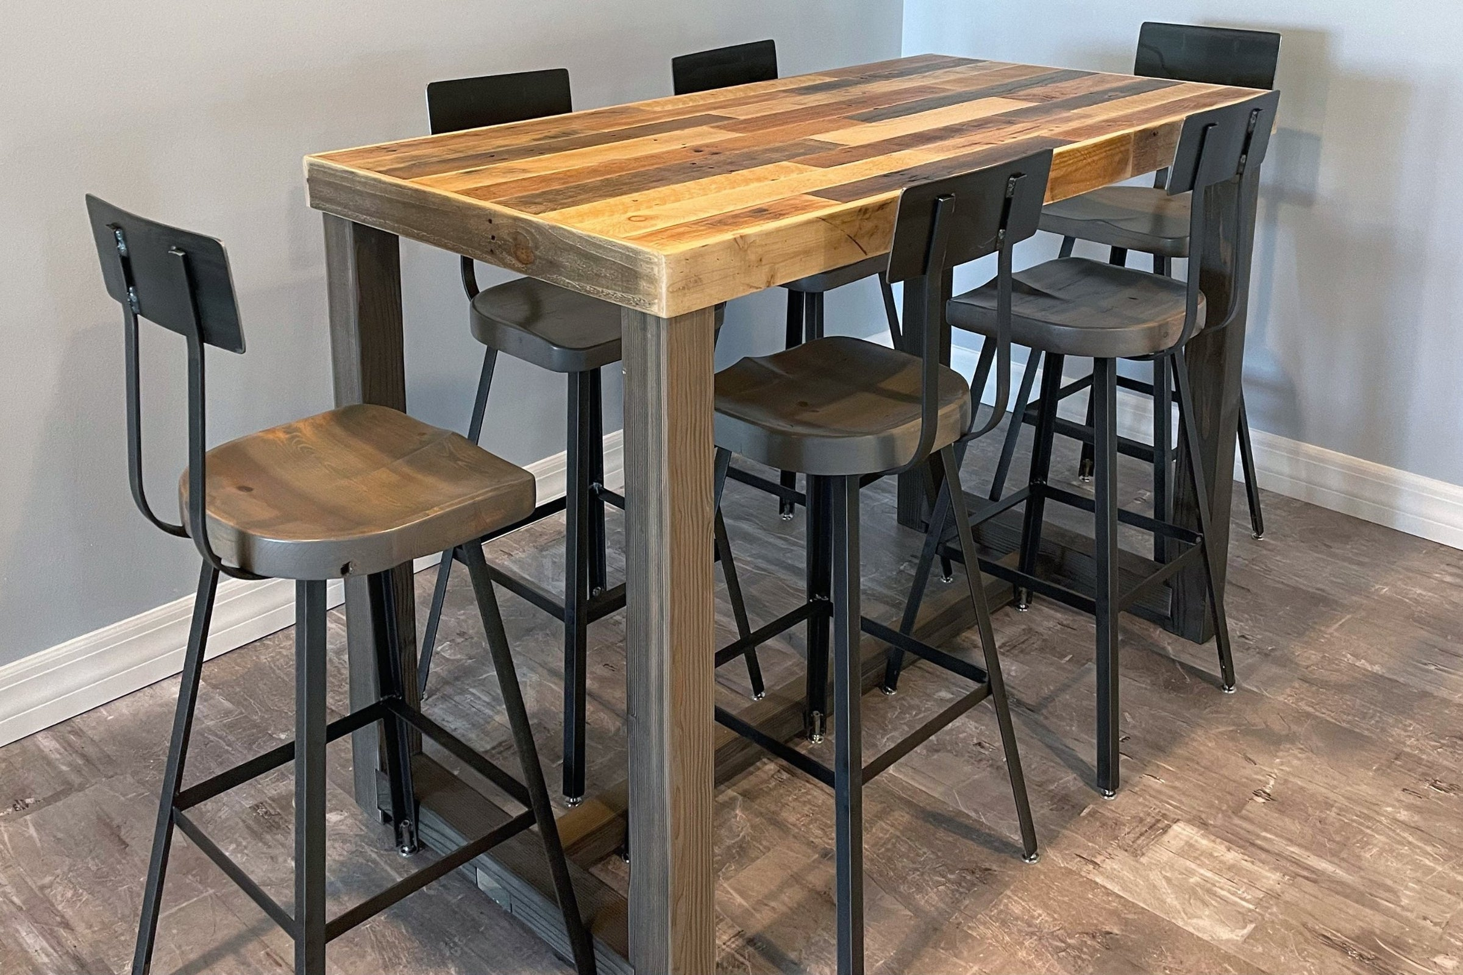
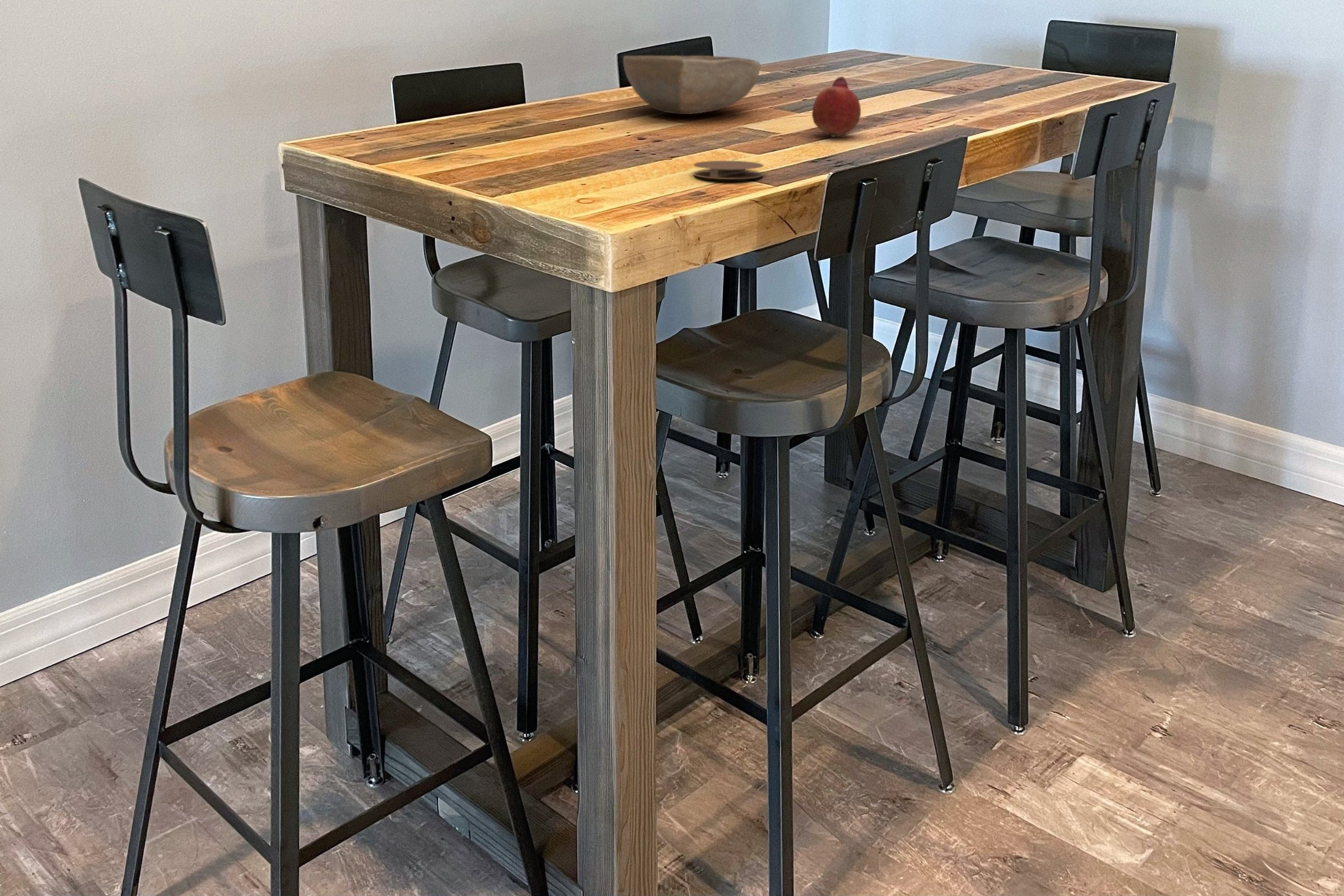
+ fruit [811,76,861,138]
+ coaster [693,160,764,180]
+ bowl [623,55,760,115]
